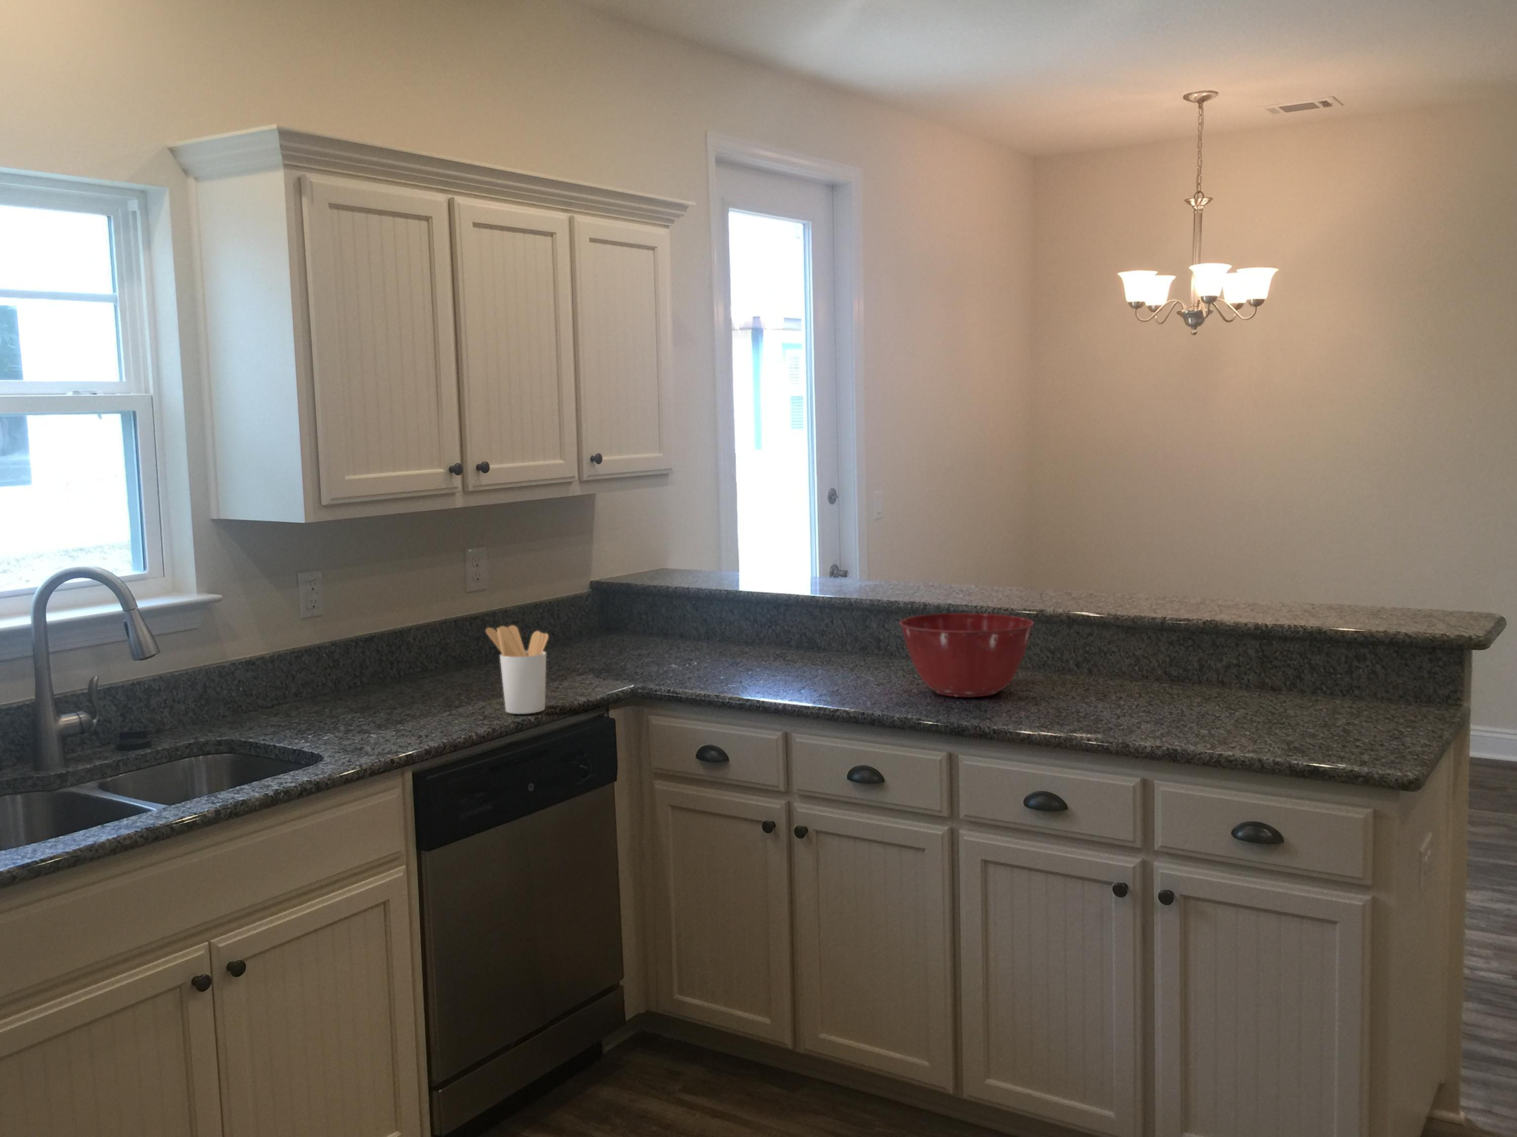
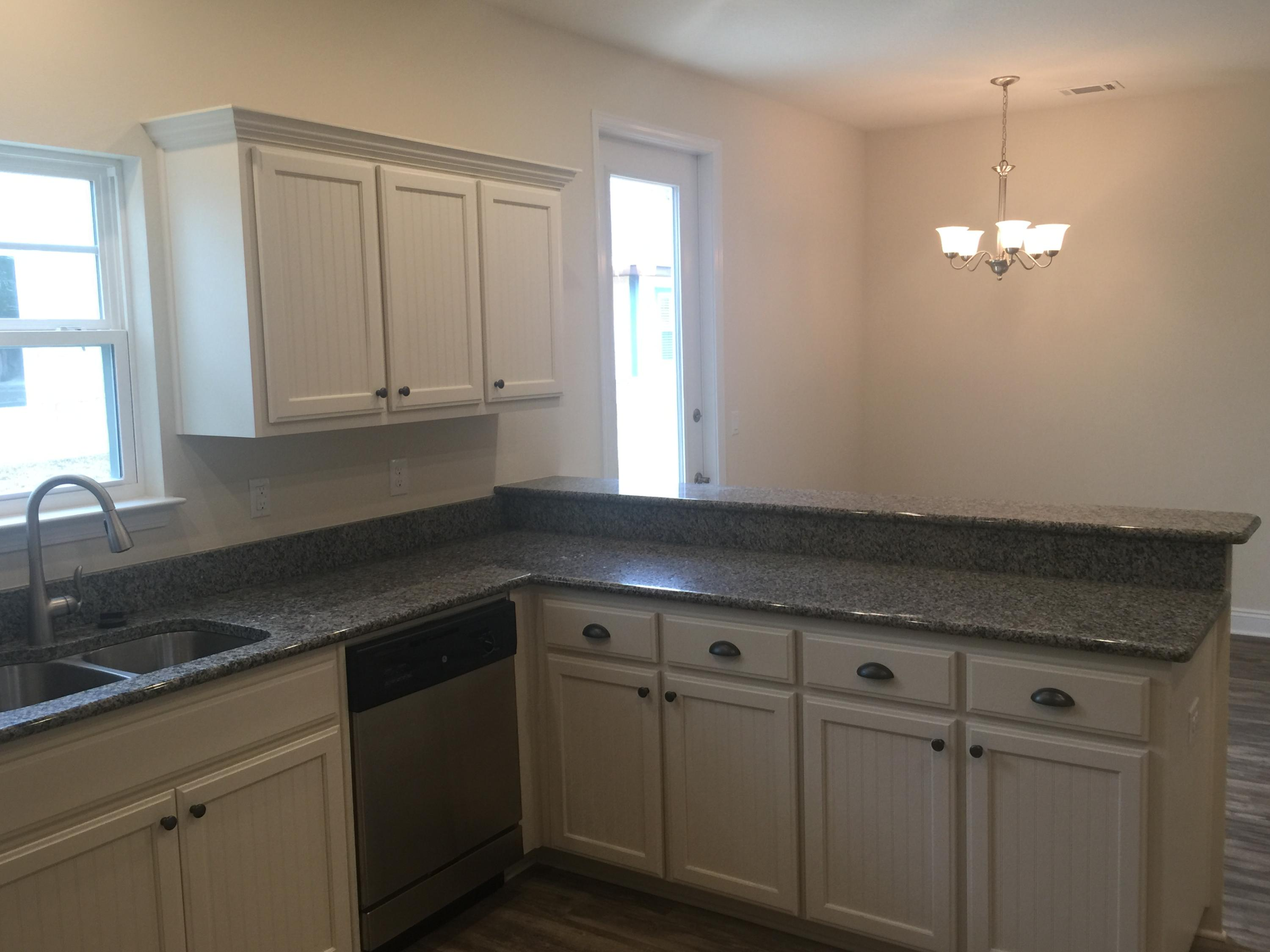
- mixing bowl [898,613,1034,697]
- utensil holder [485,625,549,714]
